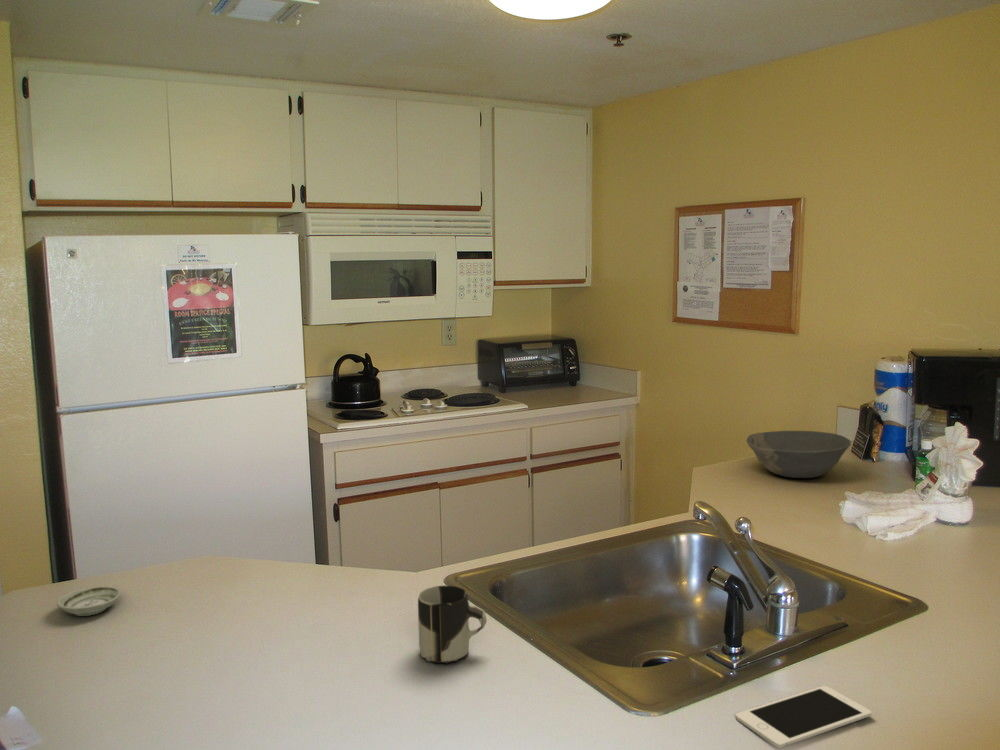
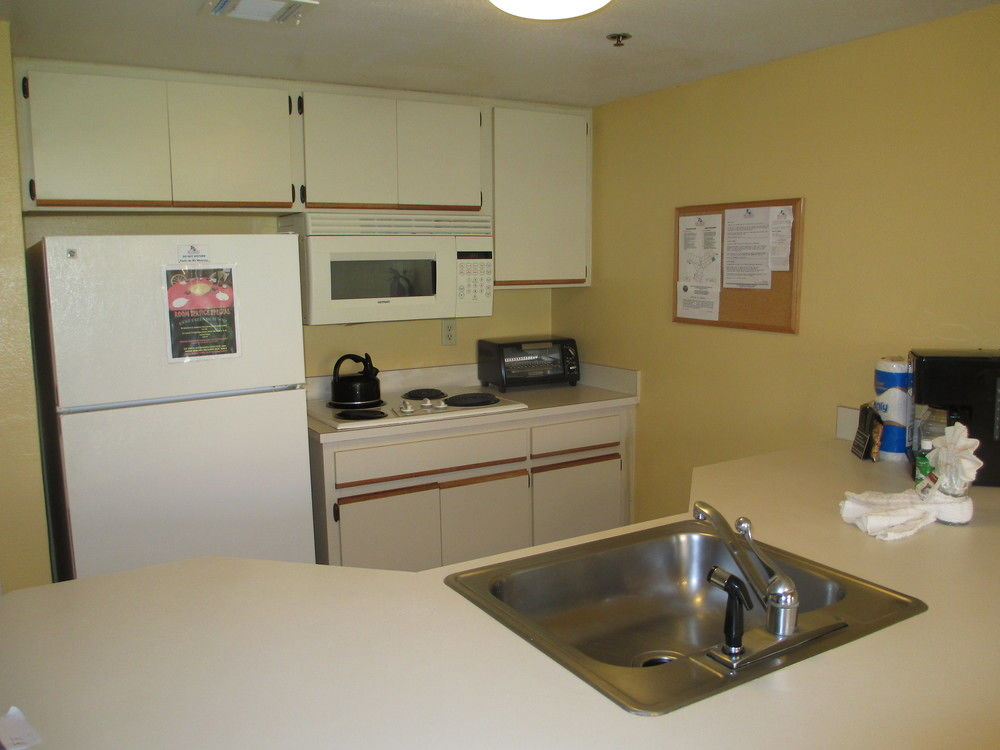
- saucer [56,585,122,617]
- bowl [745,430,852,479]
- cup [417,585,488,665]
- cell phone [735,685,872,749]
